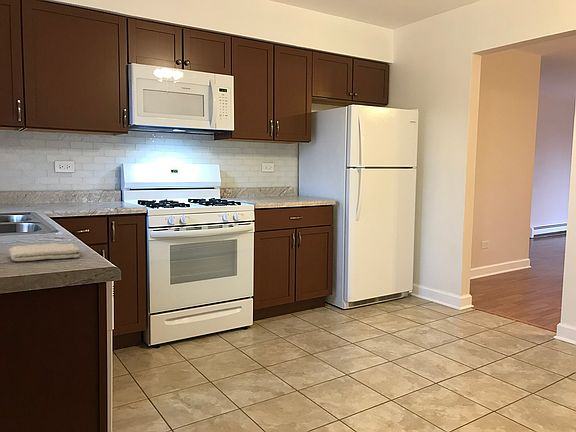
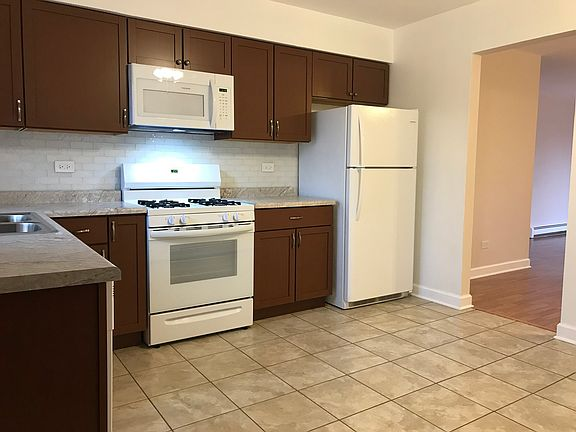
- washcloth [7,242,82,262]
